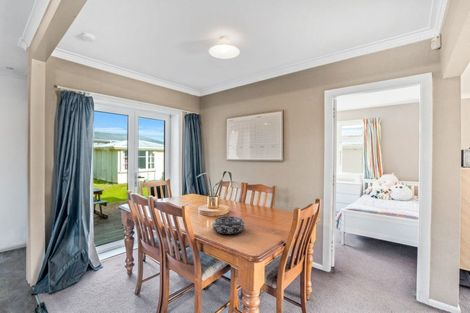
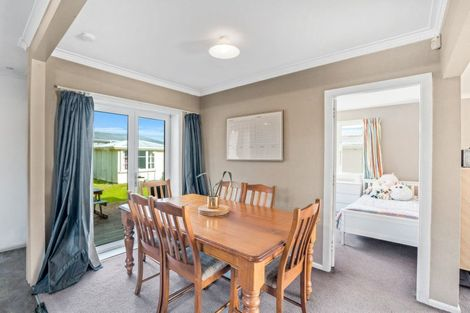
- decorative bowl [212,216,245,235]
